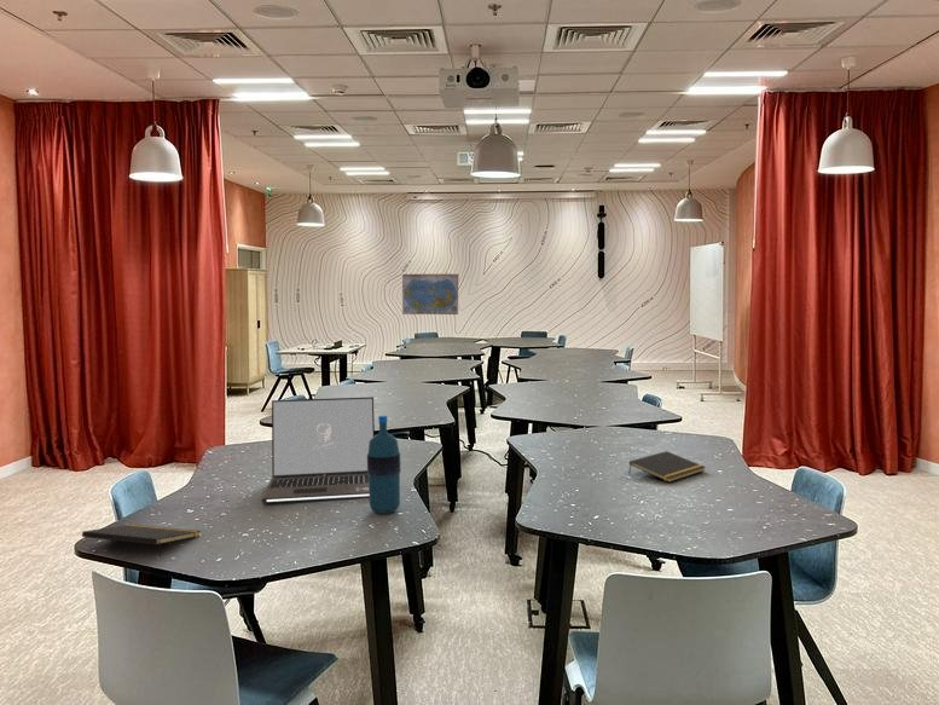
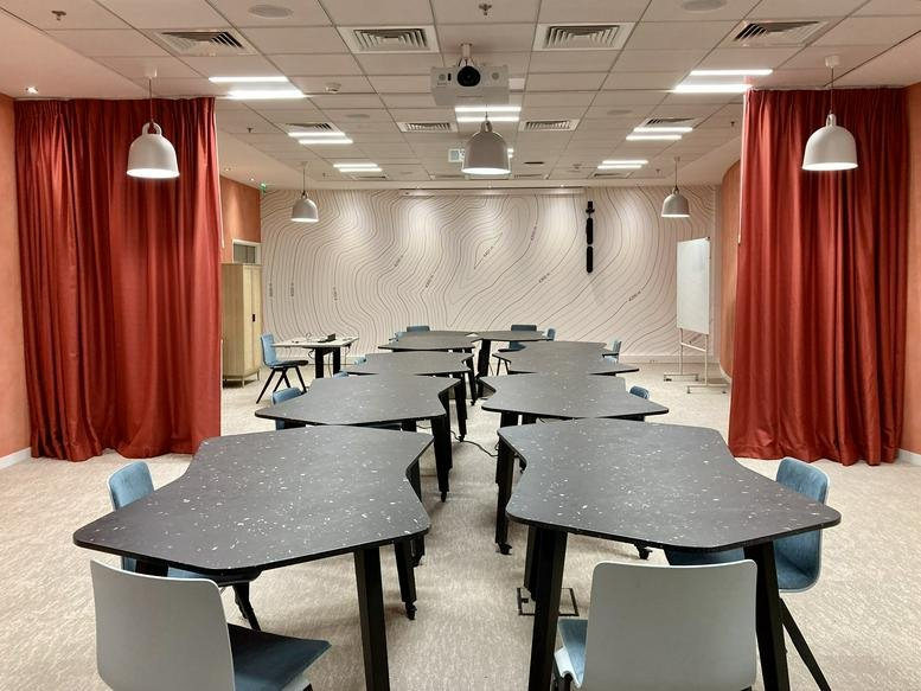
- laptop [261,395,376,504]
- world map [401,273,459,316]
- notepad [627,450,707,484]
- water bottle [367,415,401,515]
- notepad [81,524,202,559]
